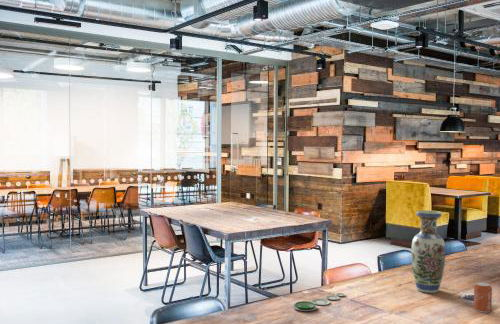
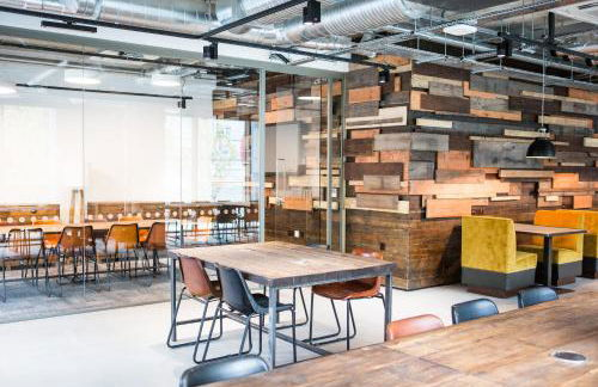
- plate [292,292,346,312]
- can [473,281,493,314]
- vase [410,209,446,294]
